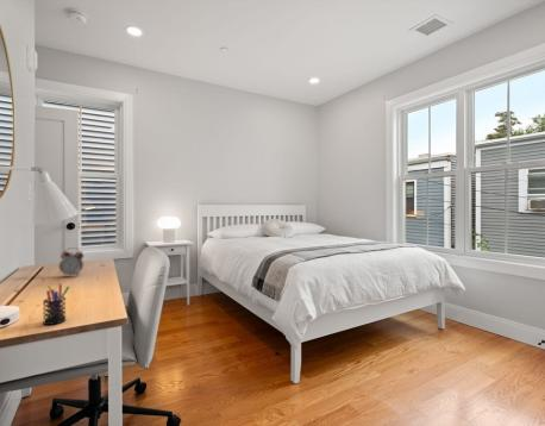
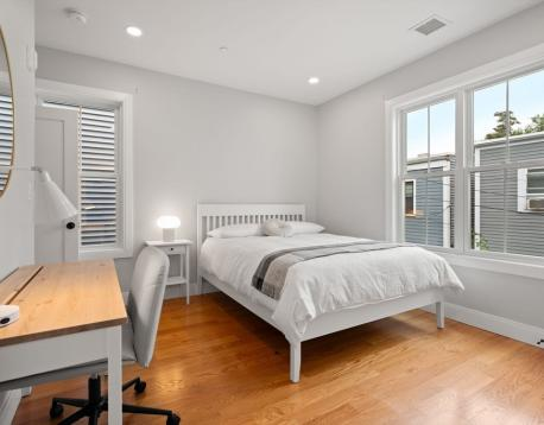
- alarm clock [58,246,86,277]
- pen holder [42,283,71,326]
